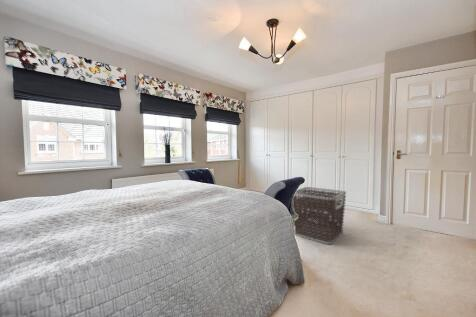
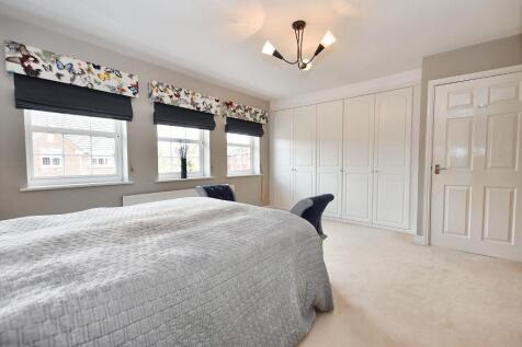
- clothes hamper [292,186,347,245]
